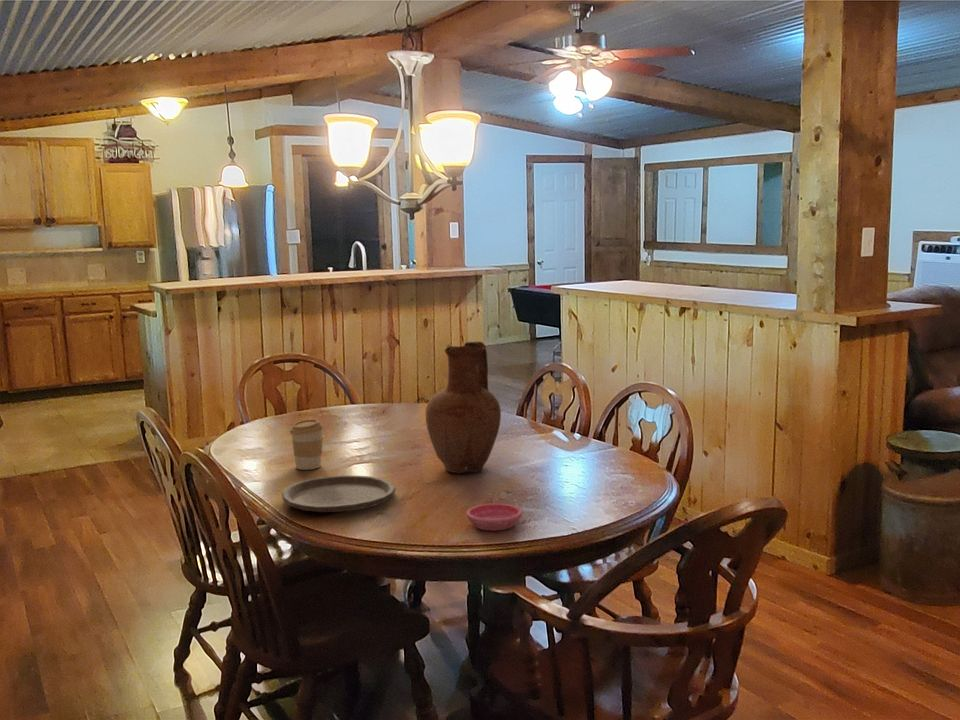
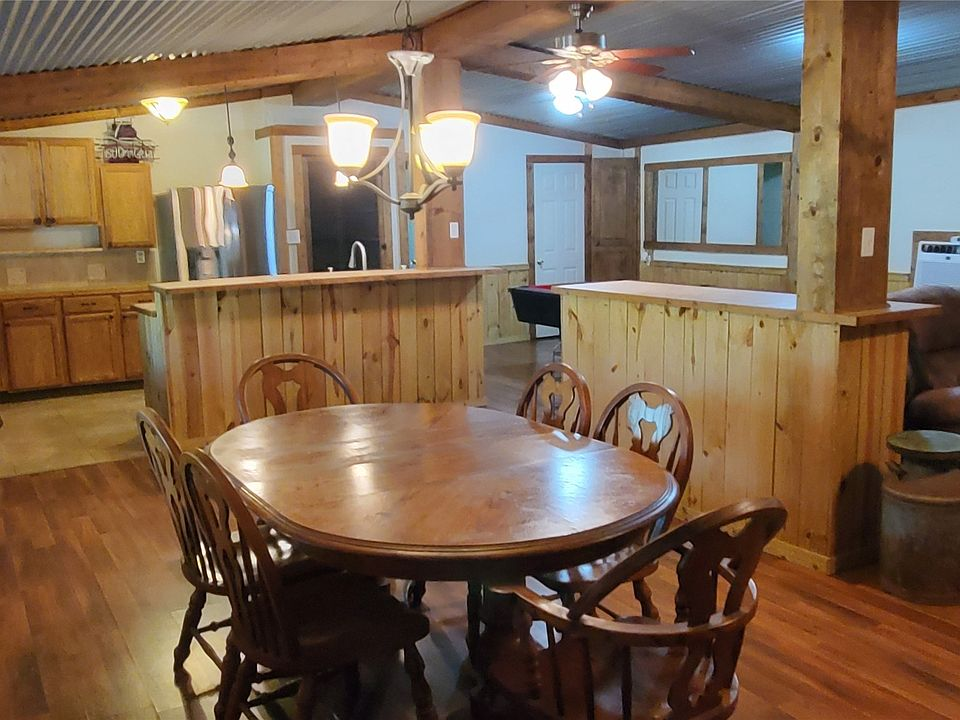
- saucer [466,503,523,531]
- coffee cup [289,418,324,471]
- plate [281,474,396,513]
- vase [424,340,502,474]
